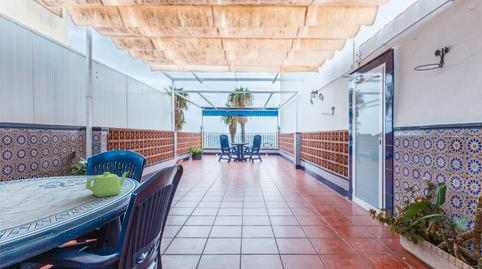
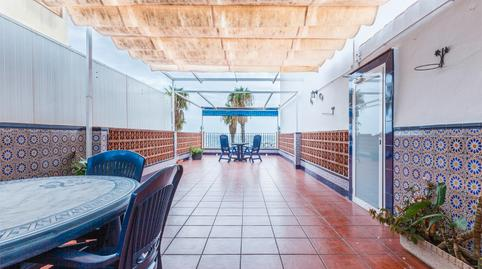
- teapot [84,171,129,198]
